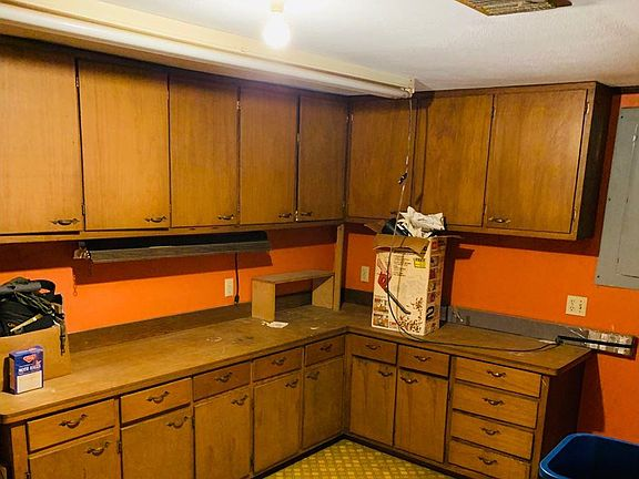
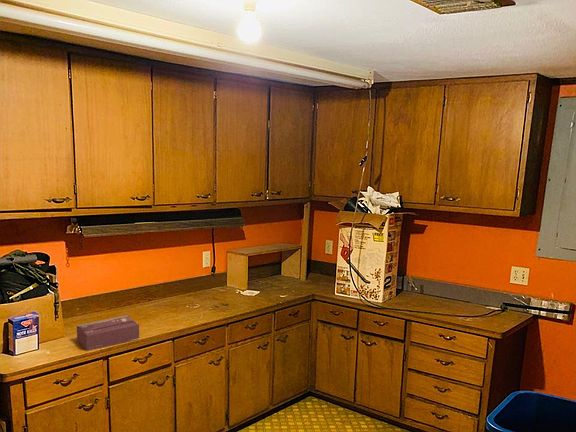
+ tissue box [76,314,140,352]
